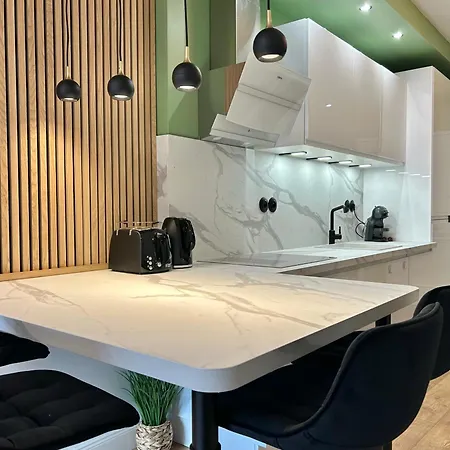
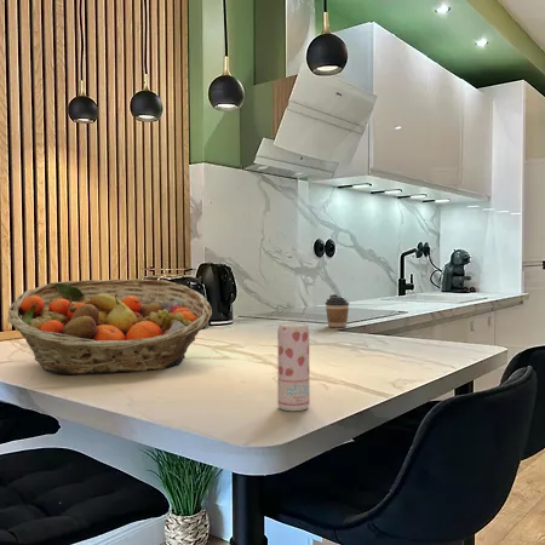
+ fruit basket [6,277,213,377]
+ coffee cup [325,293,350,328]
+ beverage can [276,321,311,412]
